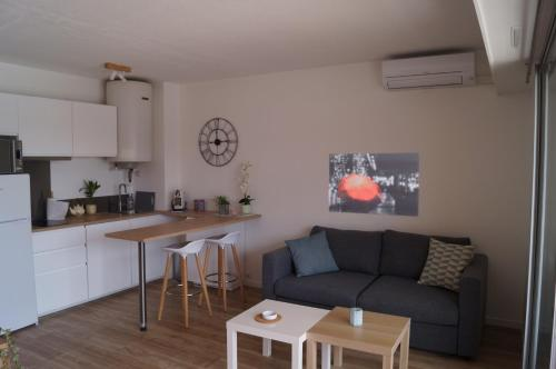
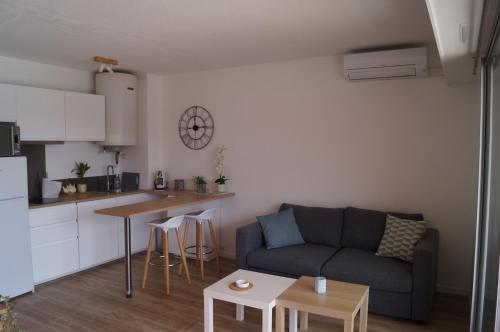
- wall art [328,151,420,218]
